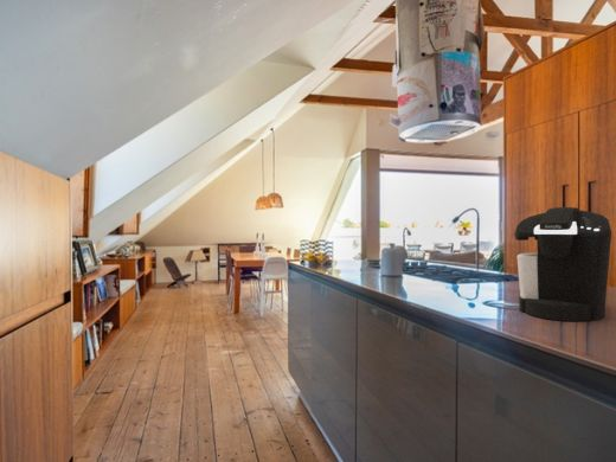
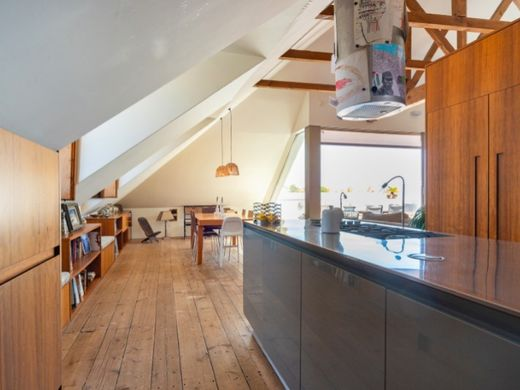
- coffee maker [513,206,612,322]
